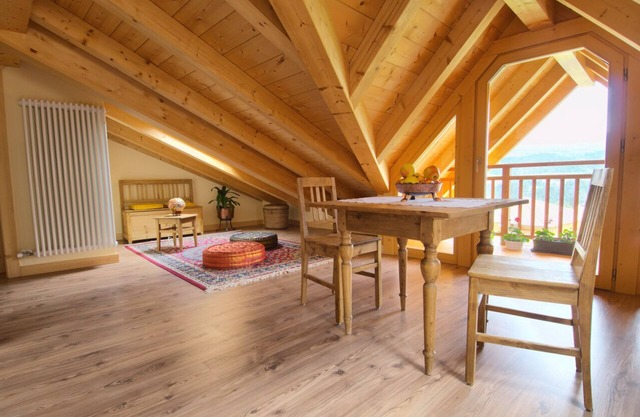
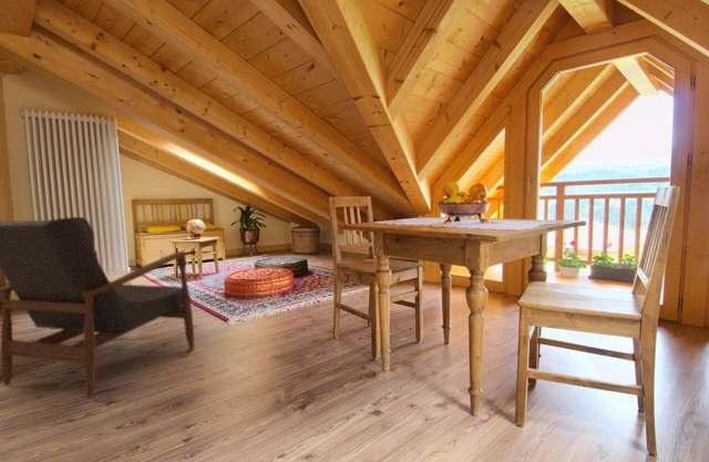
+ armchair [0,216,195,399]
